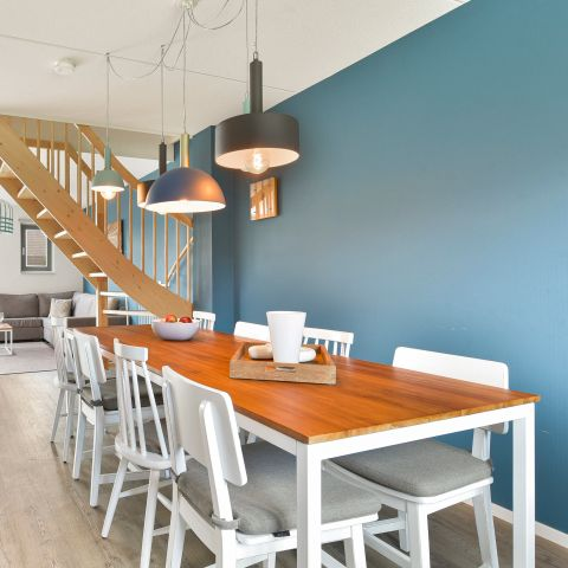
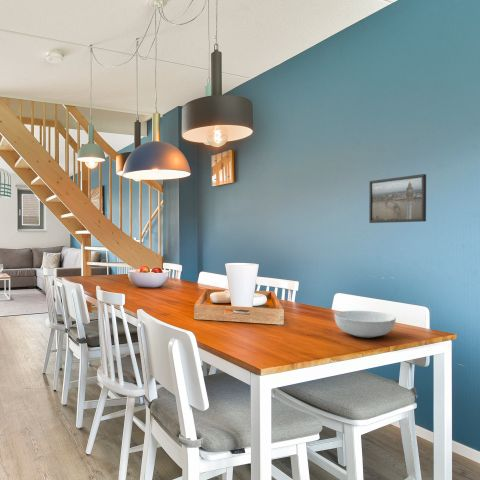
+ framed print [368,173,427,224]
+ serving bowl [333,310,397,339]
